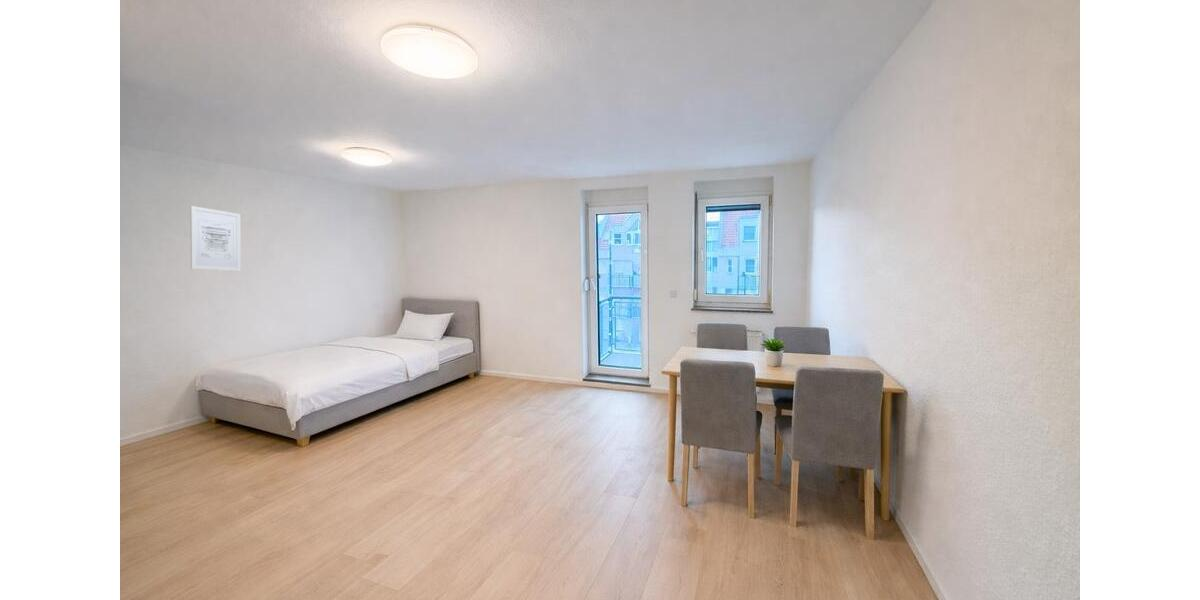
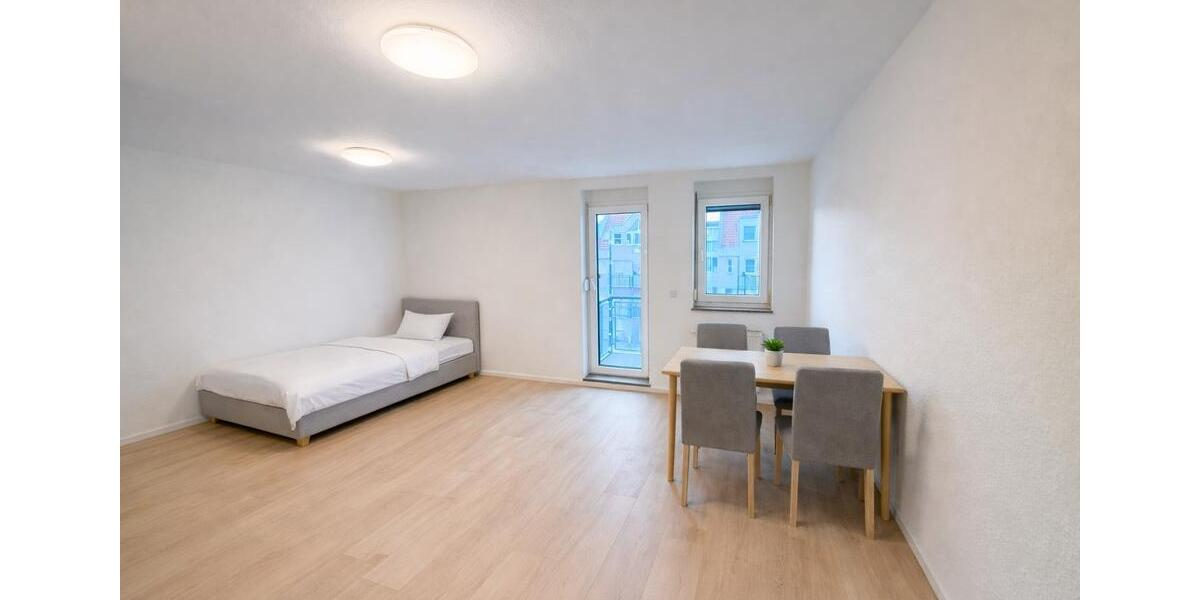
- wall art [189,205,242,272]
